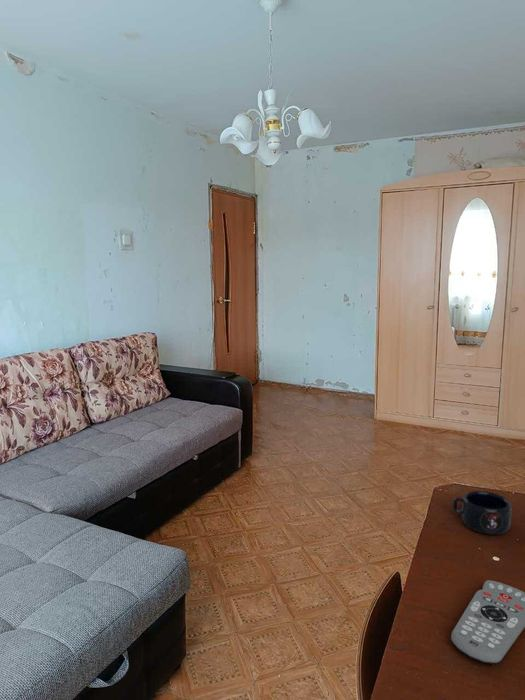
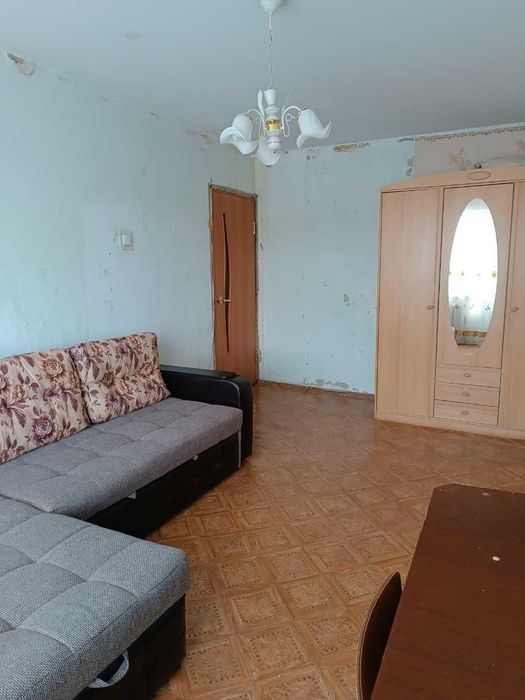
- remote control [450,579,525,665]
- mug [452,490,512,535]
